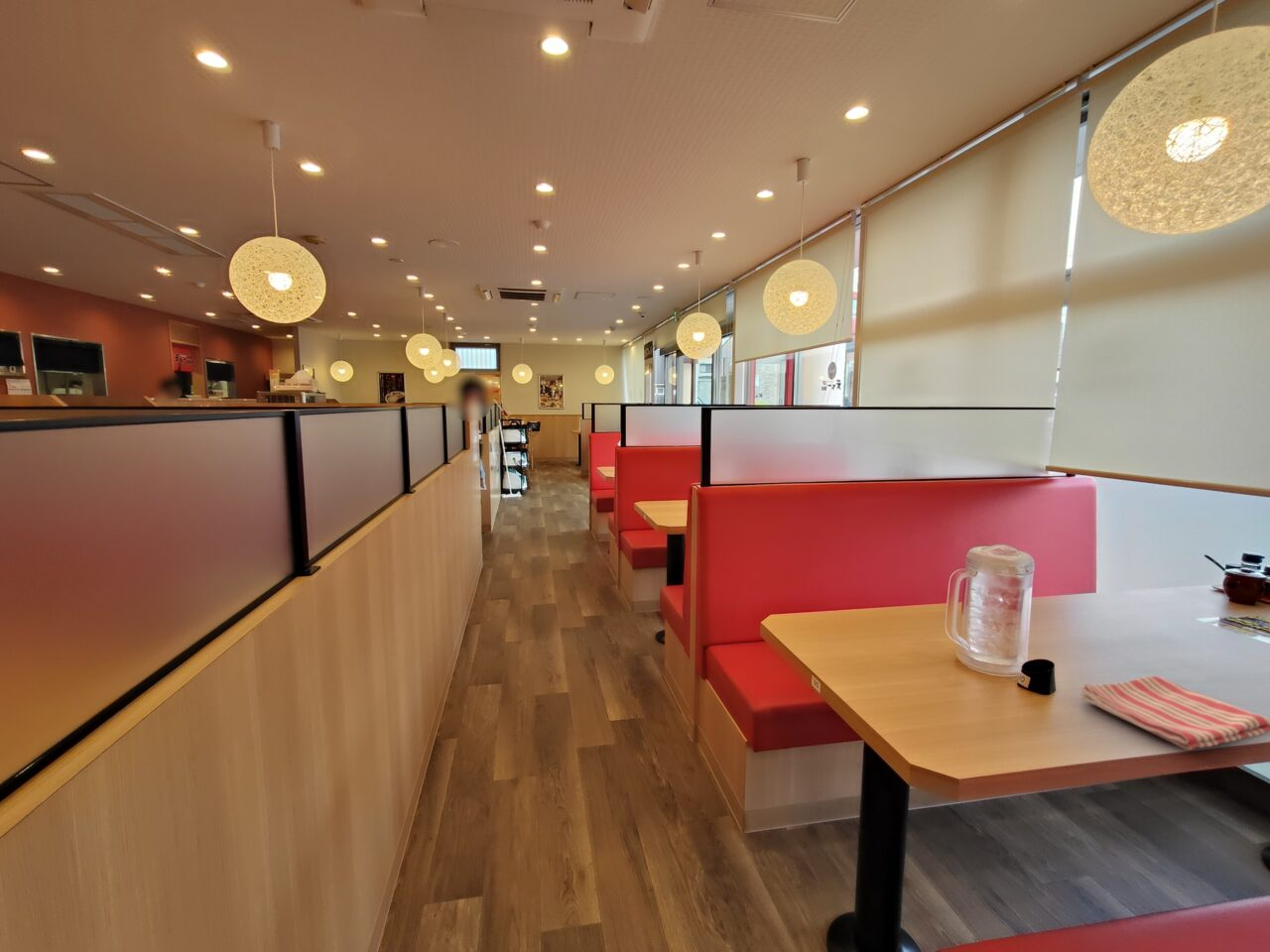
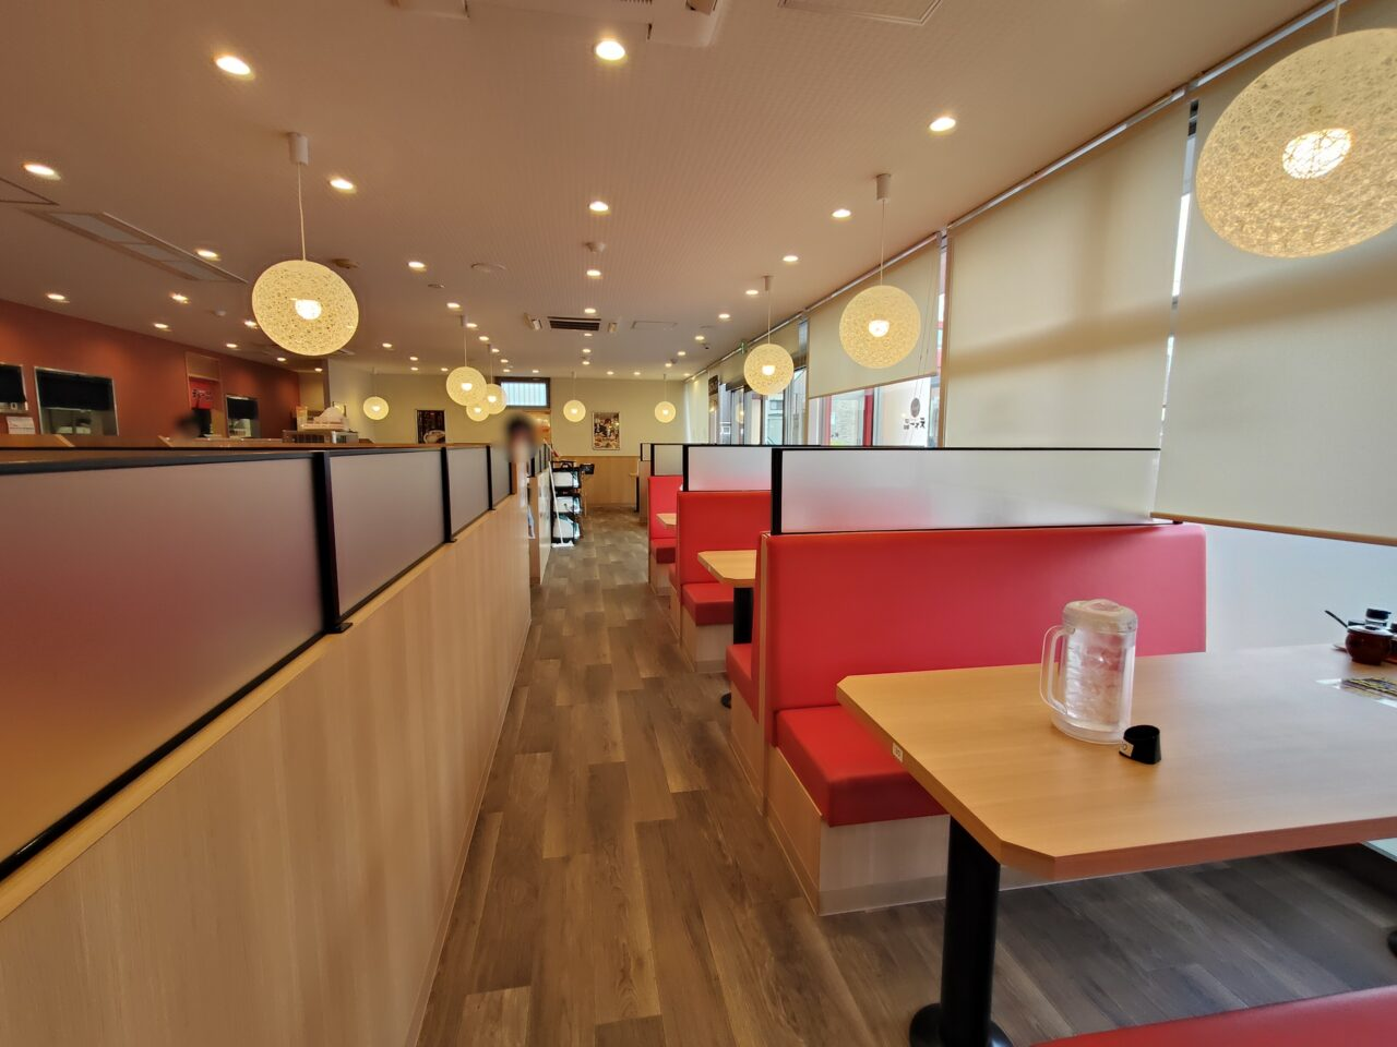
- dish towel [1080,675,1270,751]
